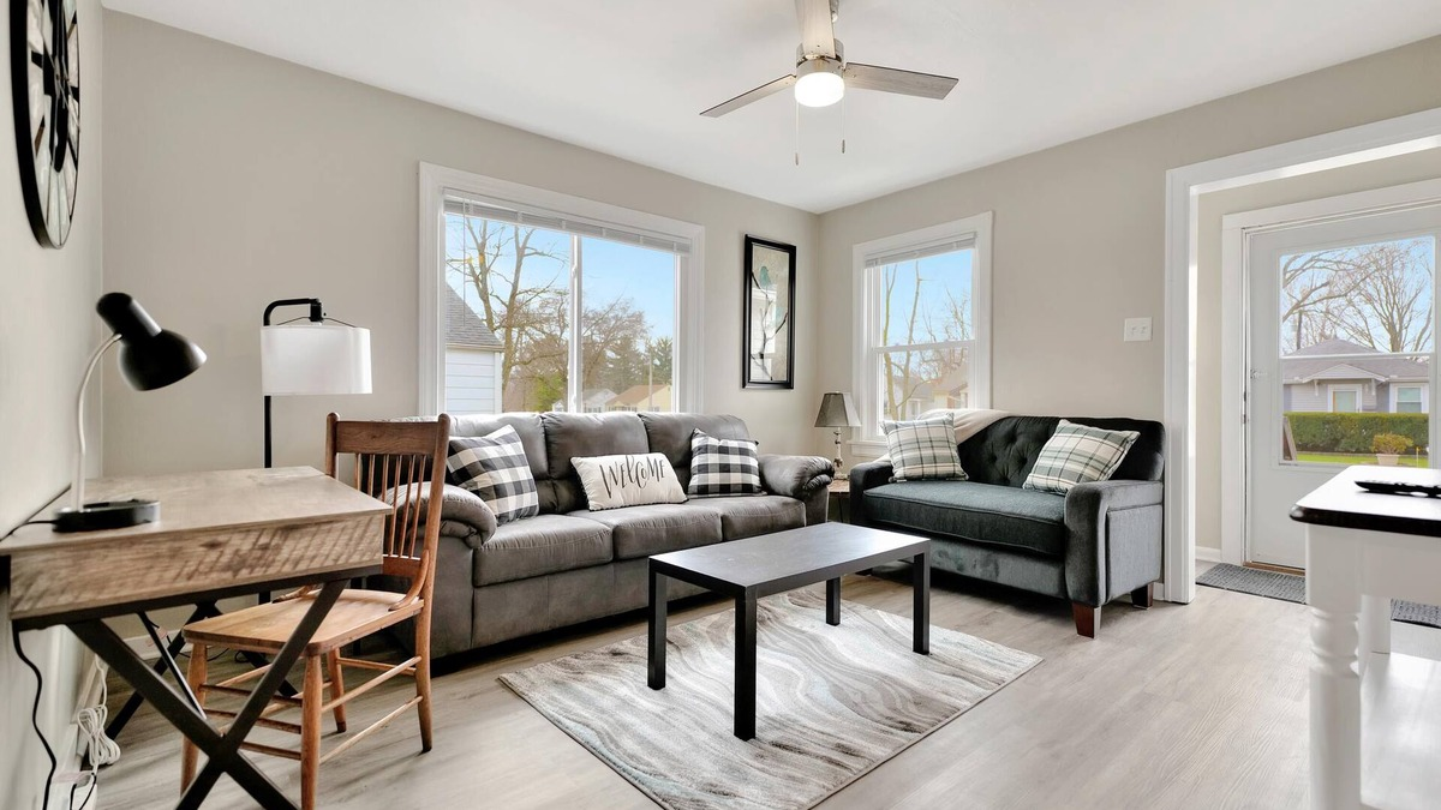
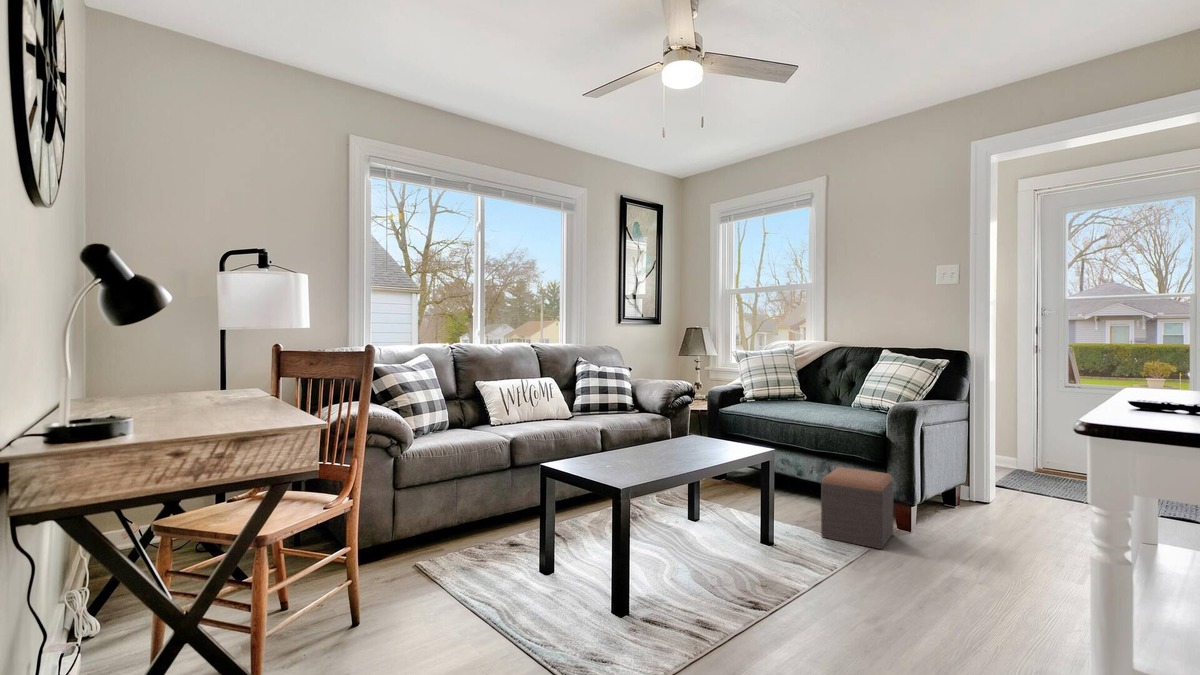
+ footstool [820,466,894,550]
